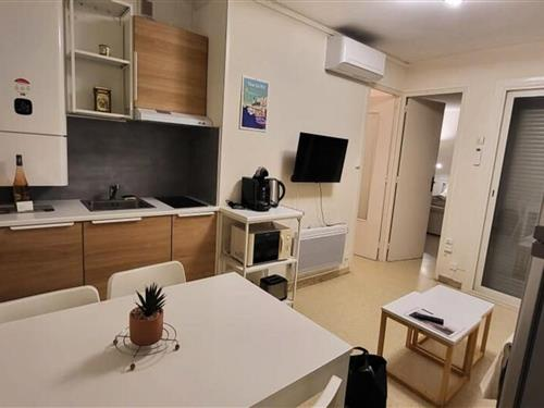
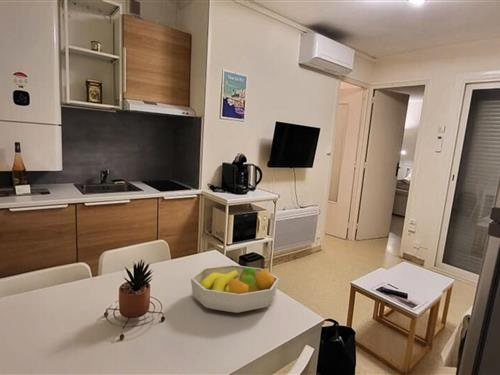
+ fruit bowl [190,264,280,314]
